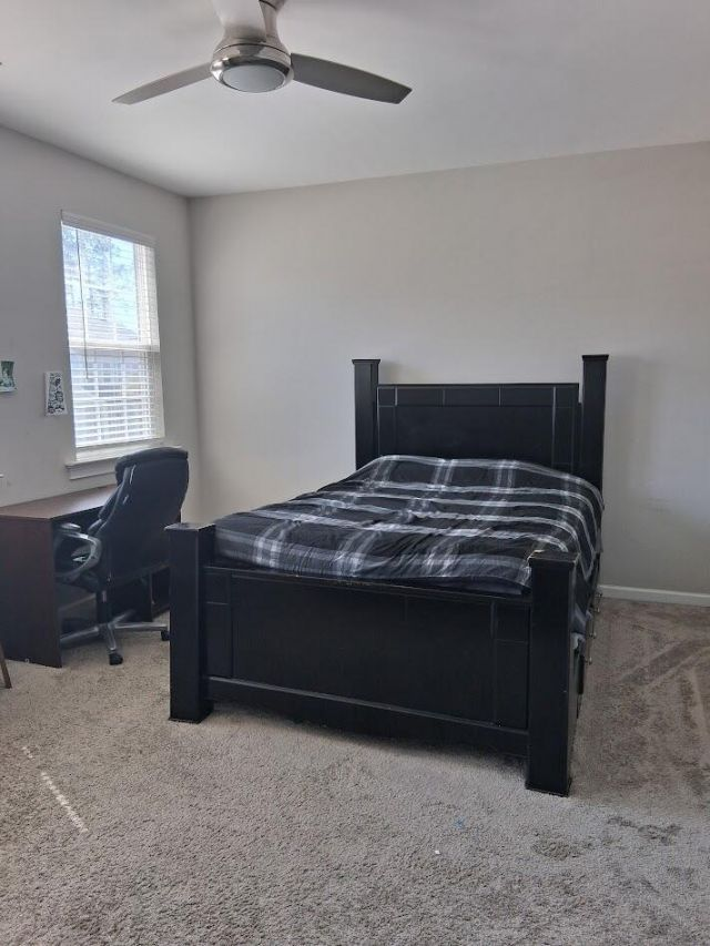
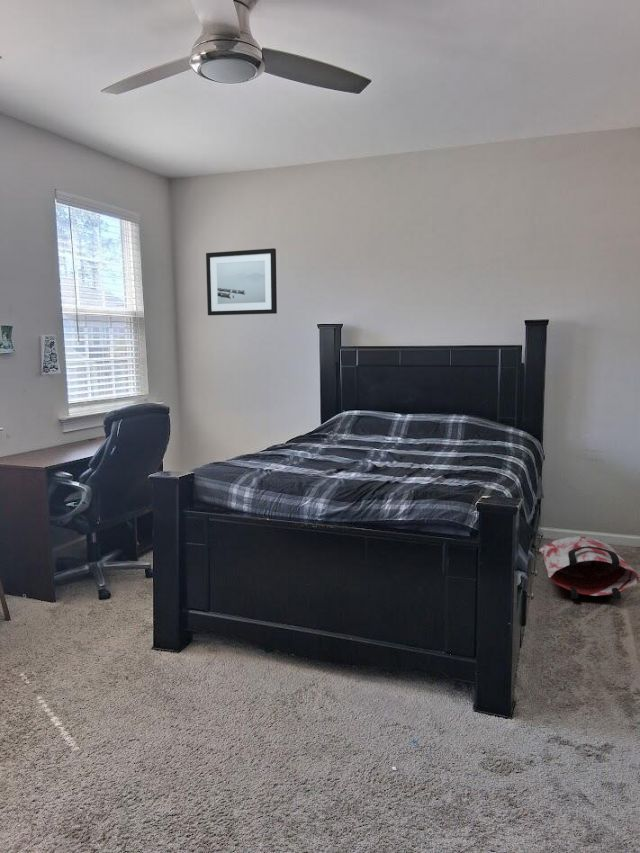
+ bag [538,535,640,600]
+ wall art [205,247,278,316]
